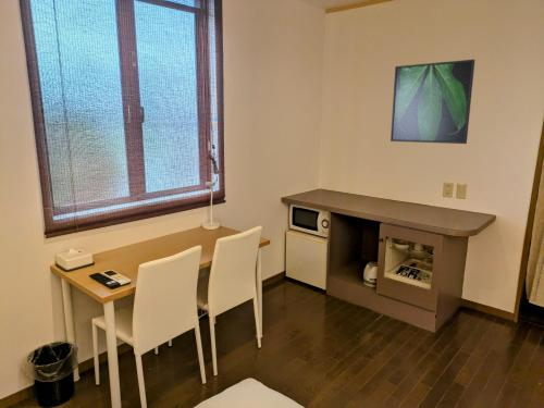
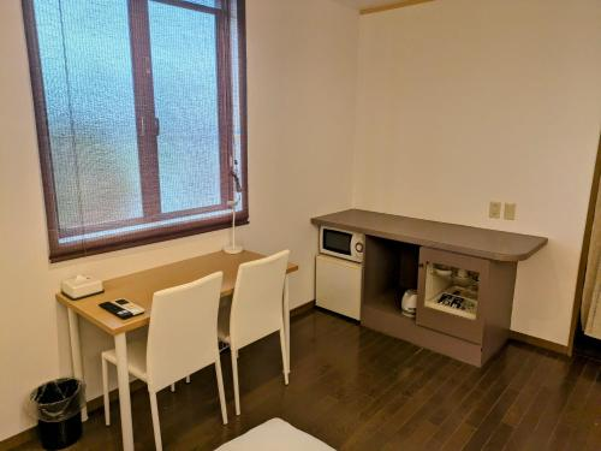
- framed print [390,59,475,145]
